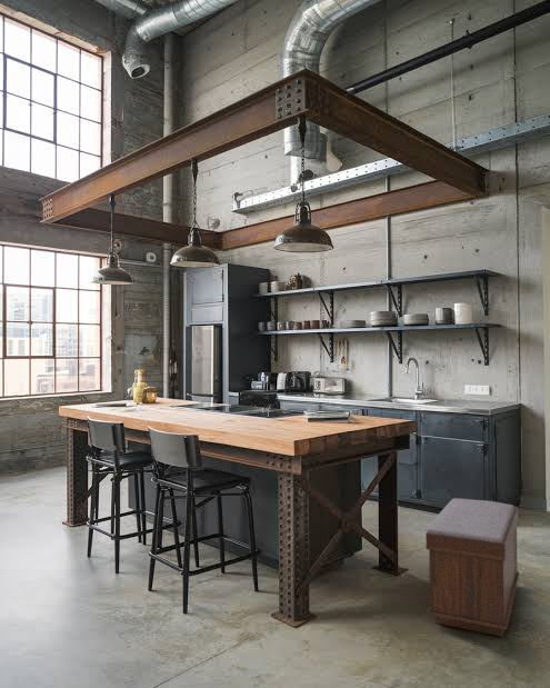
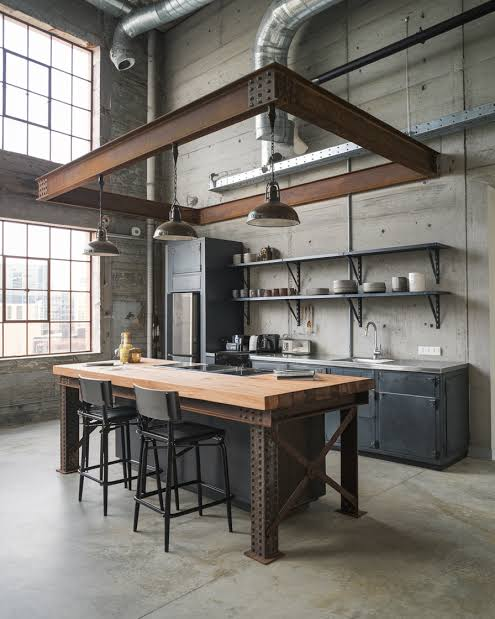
- bench [424,497,520,638]
